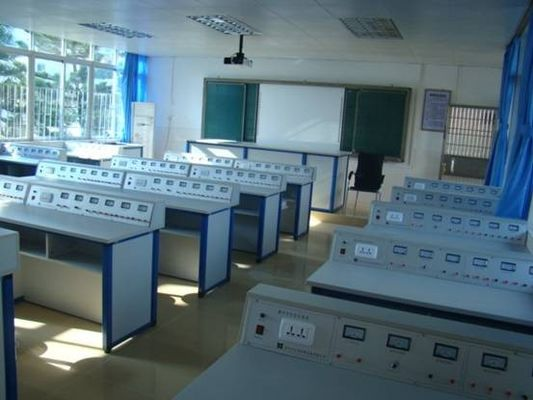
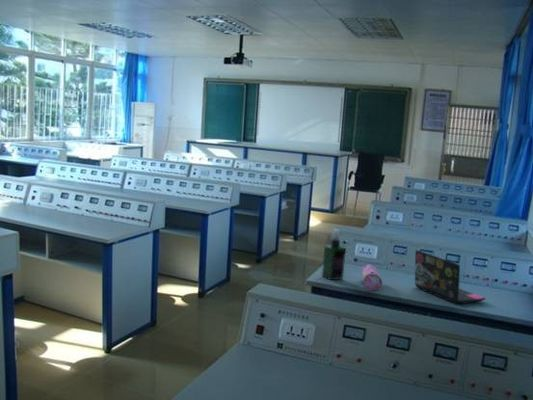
+ spray bottle [321,229,347,281]
+ laptop [414,249,487,305]
+ pencil case [360,263,383,291]
